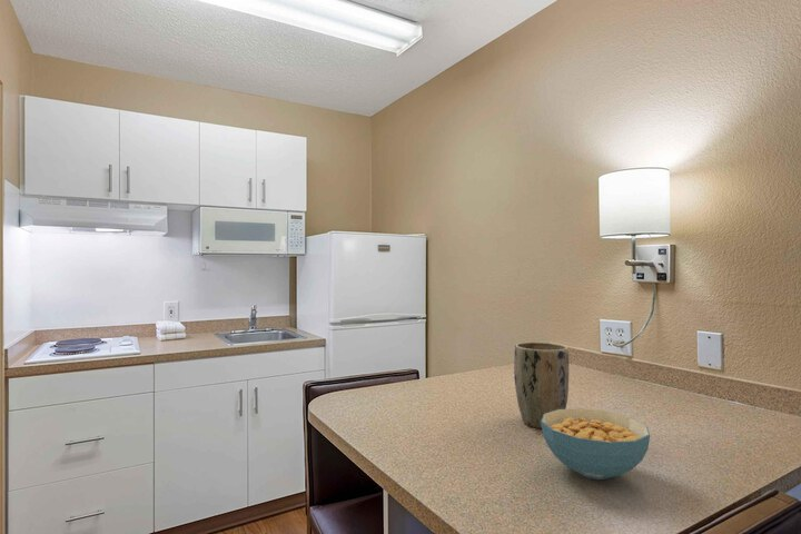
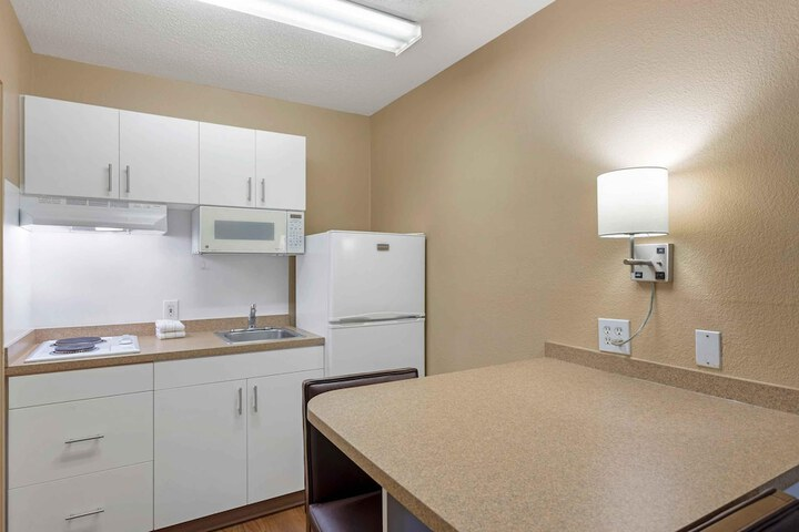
- cereal bowl [541,407,651,481]
- plant pot [513,342,570,429]
